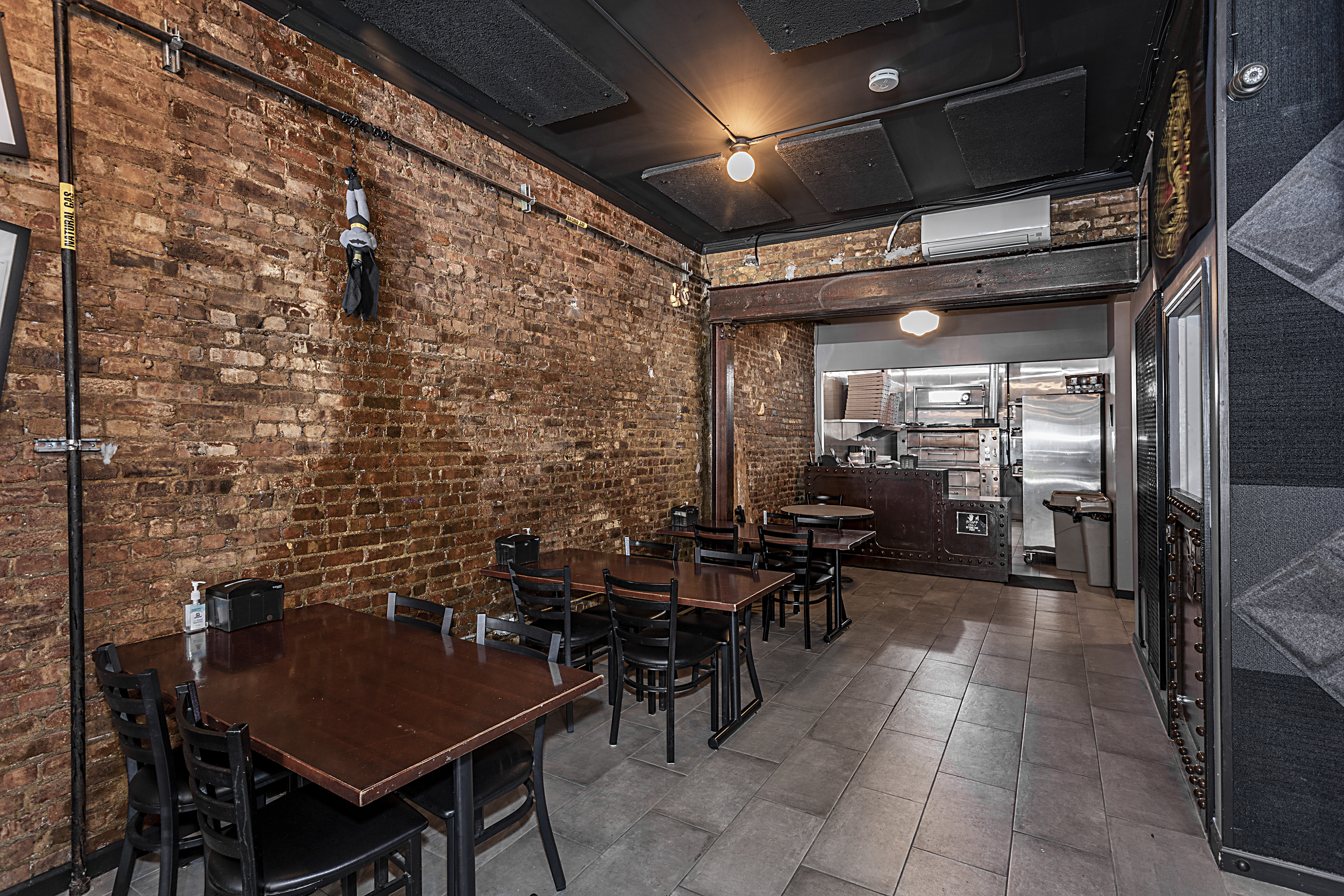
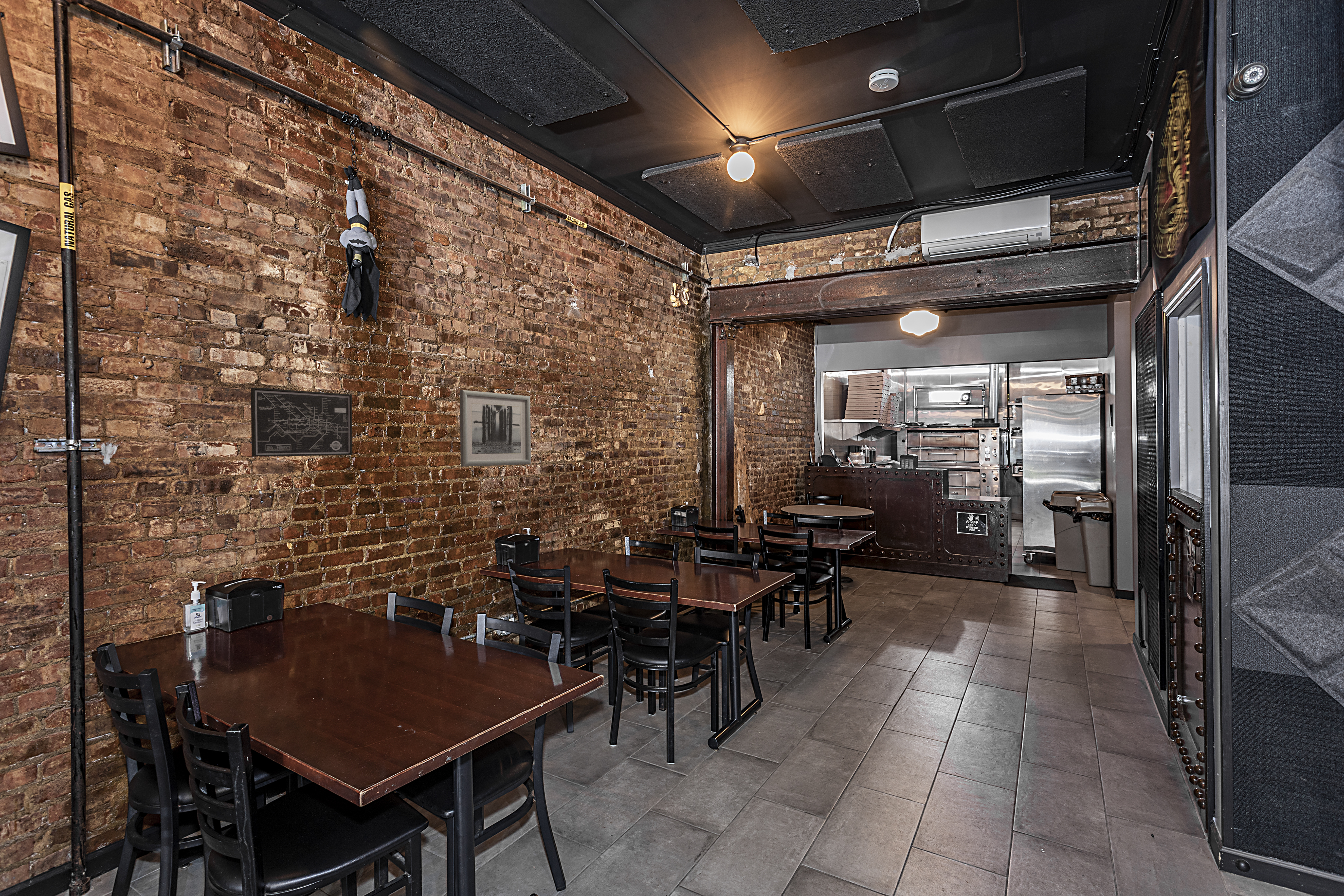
+ wall art [460,390,531,467]
+ wall art [251,387,353,457]
